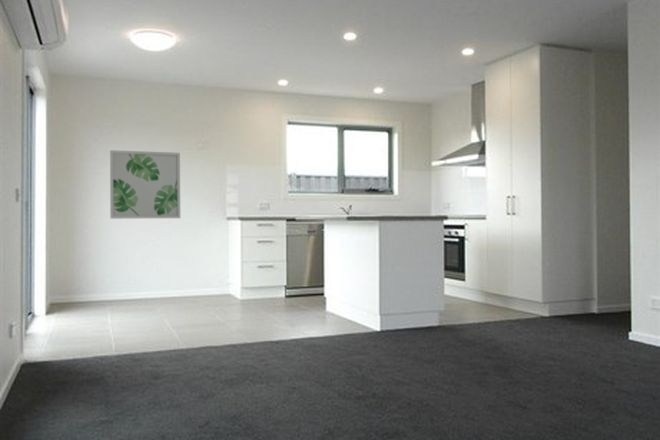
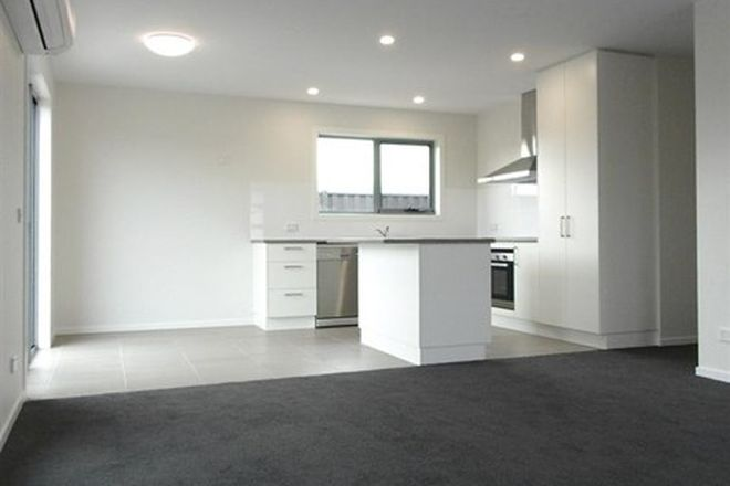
- wall art [109,149,181,220]
